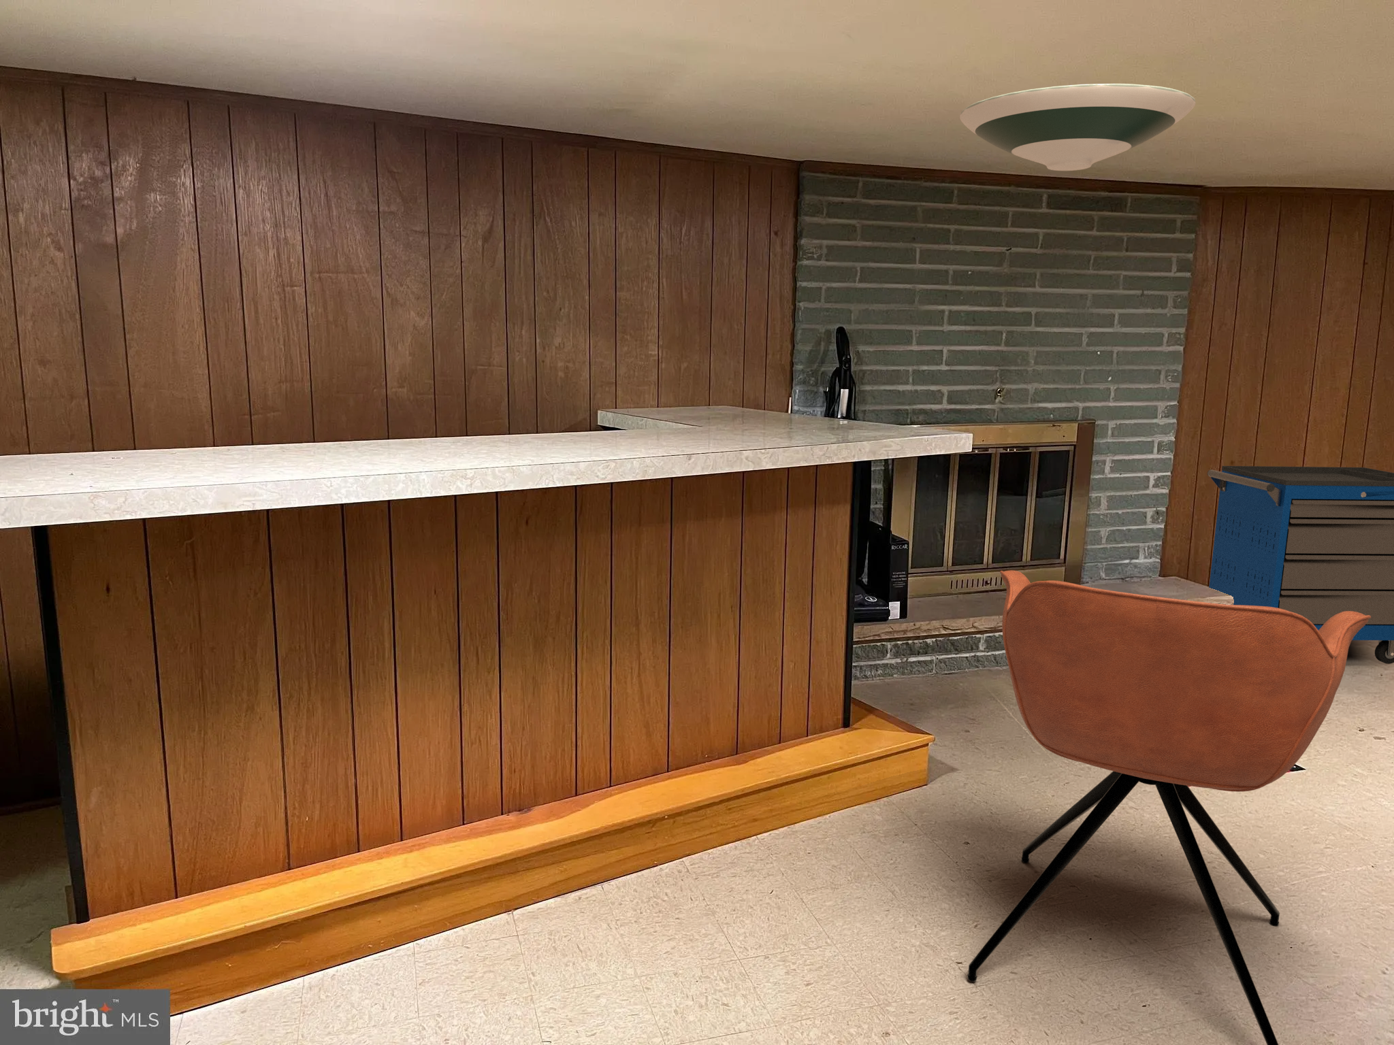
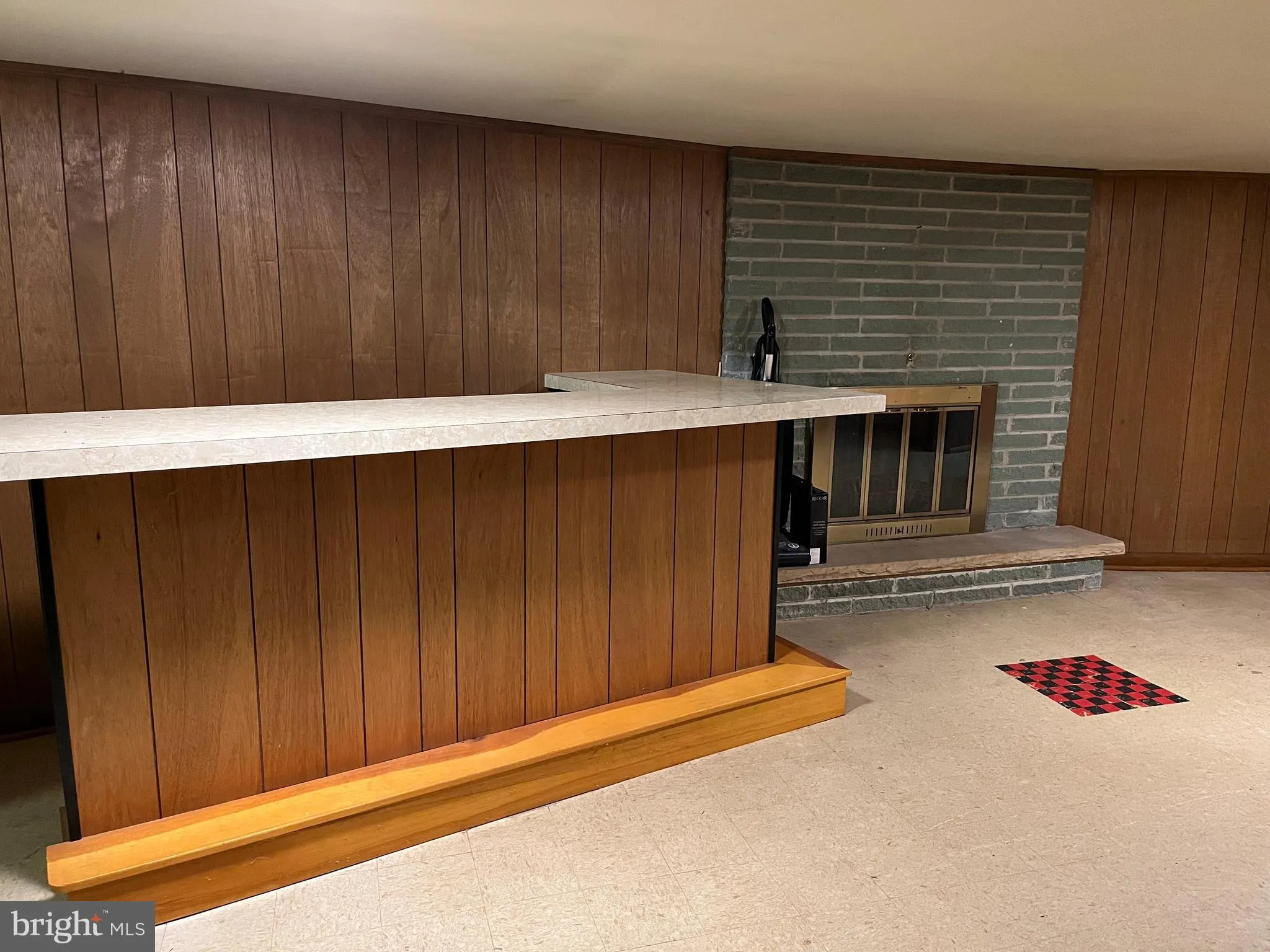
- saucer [959,83,1196,171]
- storage cabinet [1206,465,1394,665]
- armchair [967,570,1371,1045]
